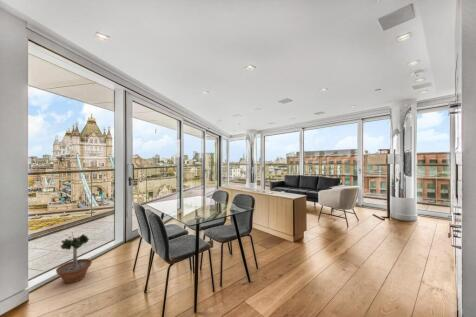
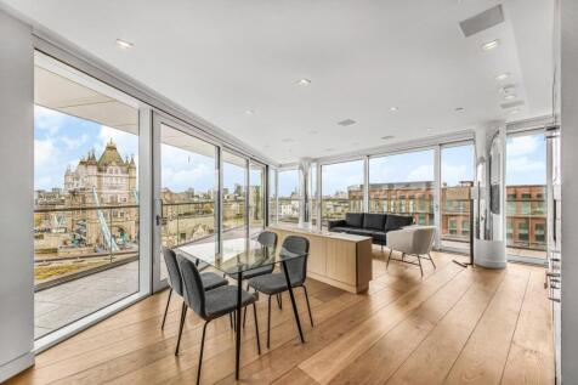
- potted tree [55,232,93,284]
